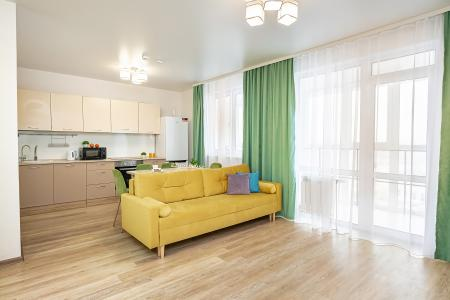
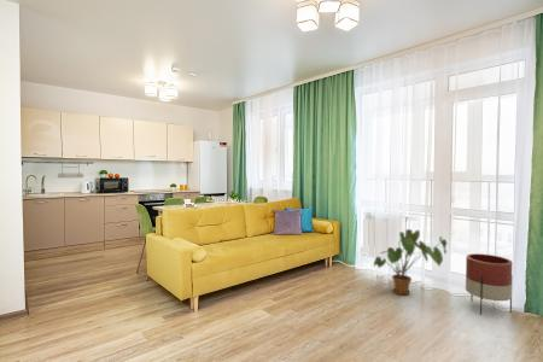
+ planter [465,252,514,316]
+ house plant [373,228,448,296]
